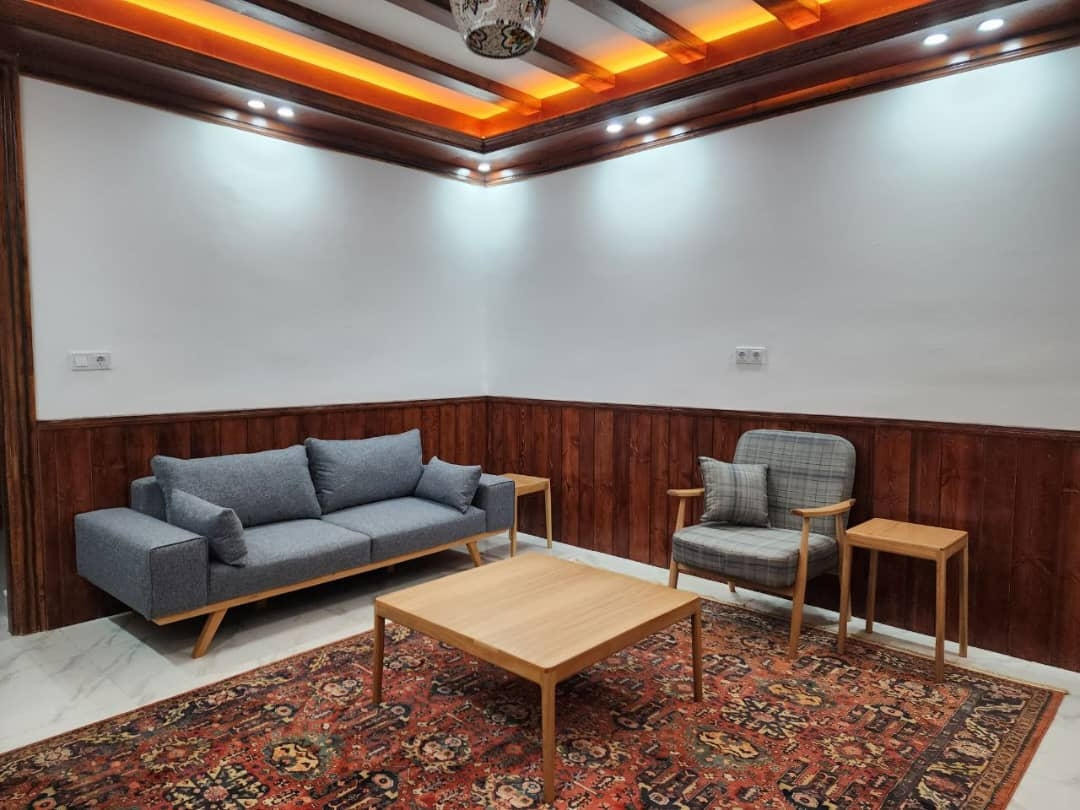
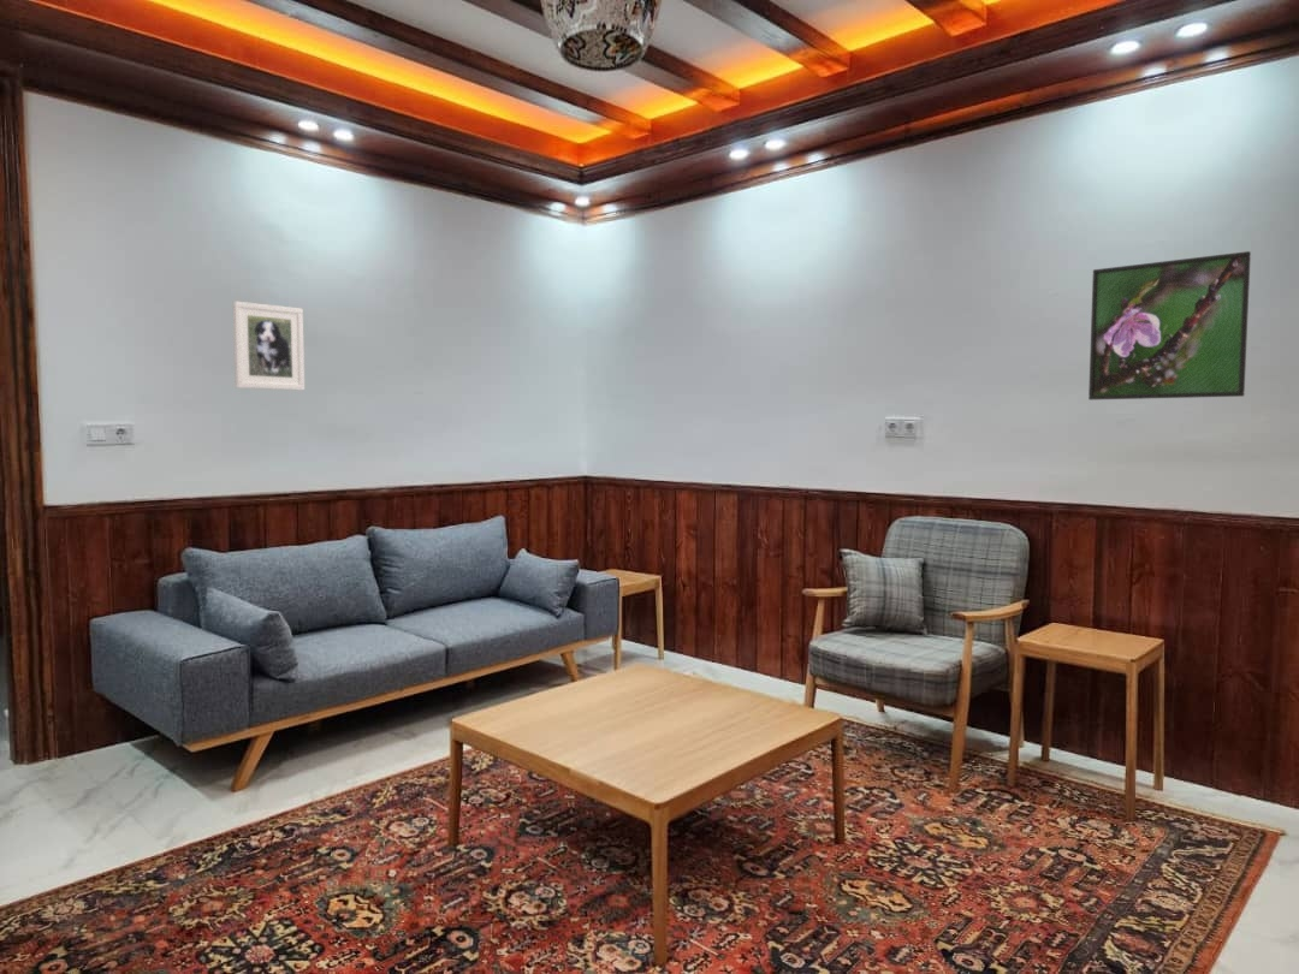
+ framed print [232,301,306,391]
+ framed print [1087,250,1252,400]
